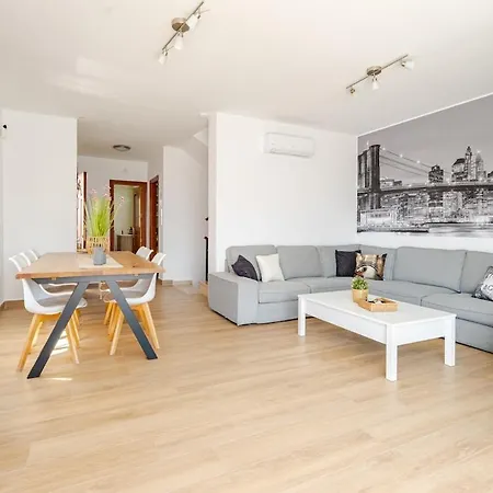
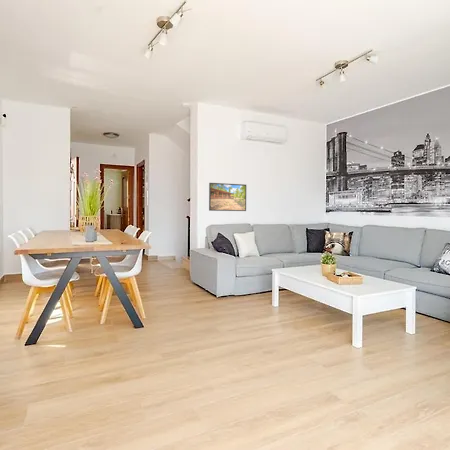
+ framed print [208,182,247,212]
